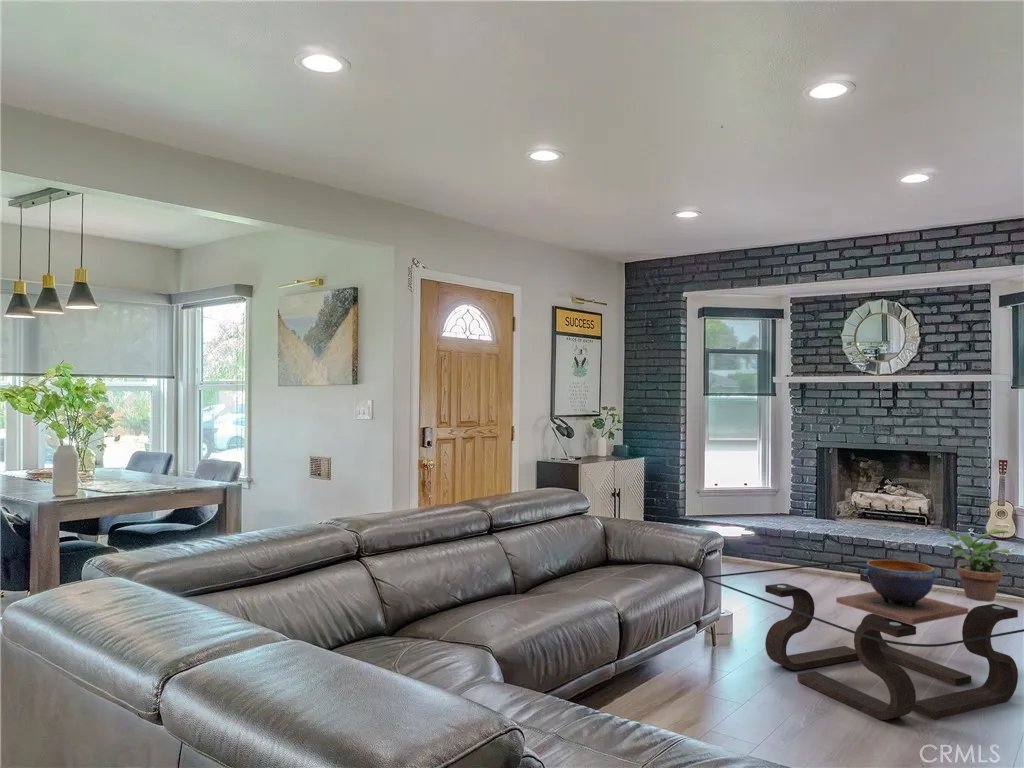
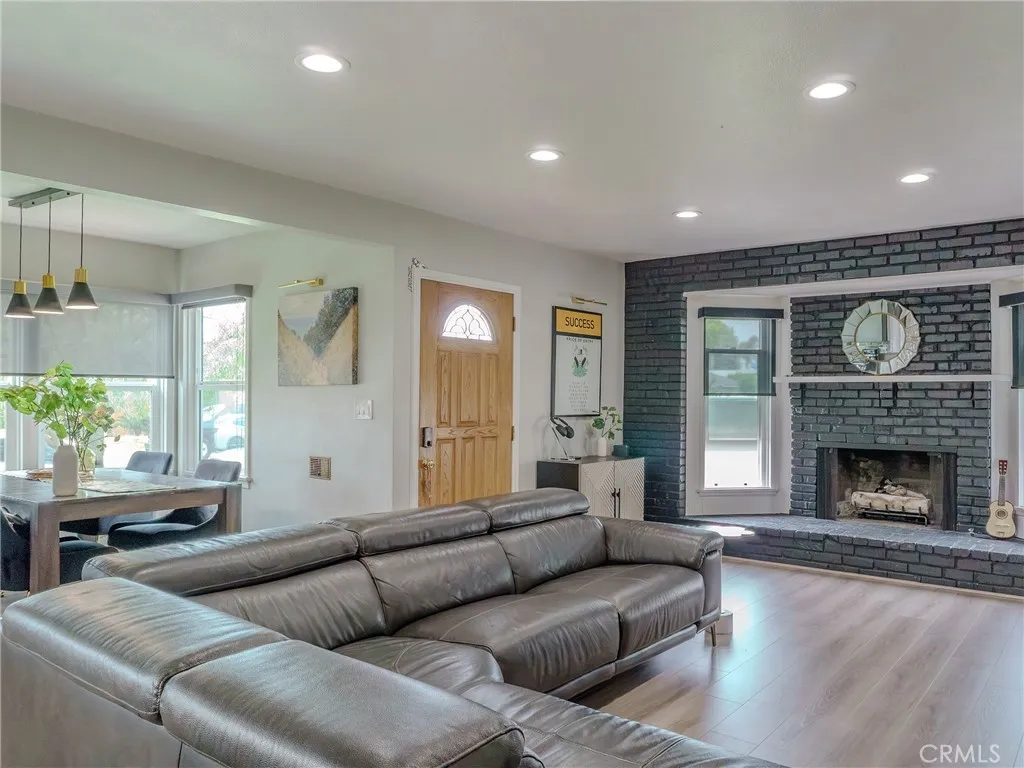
- decorative bowl [835,559,969,626]
- coffee table [702,560,1024,721]
- potted plant [941,527,1014,603]
